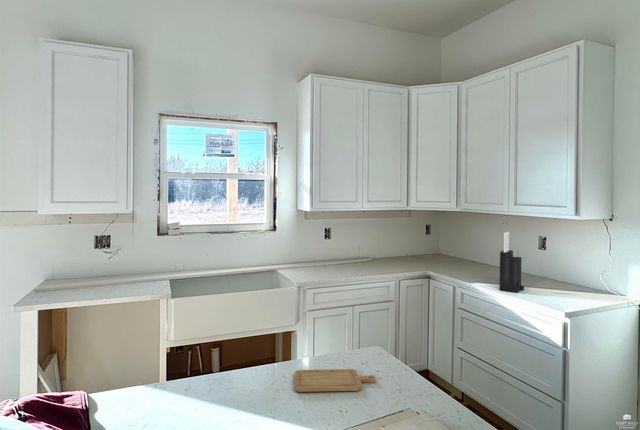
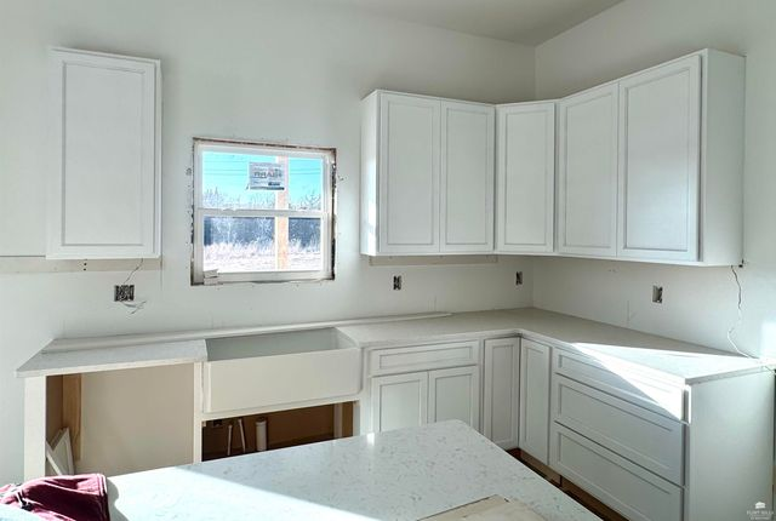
- knife block [498,231,525,293]
- chopping board [294,368,377,393]
